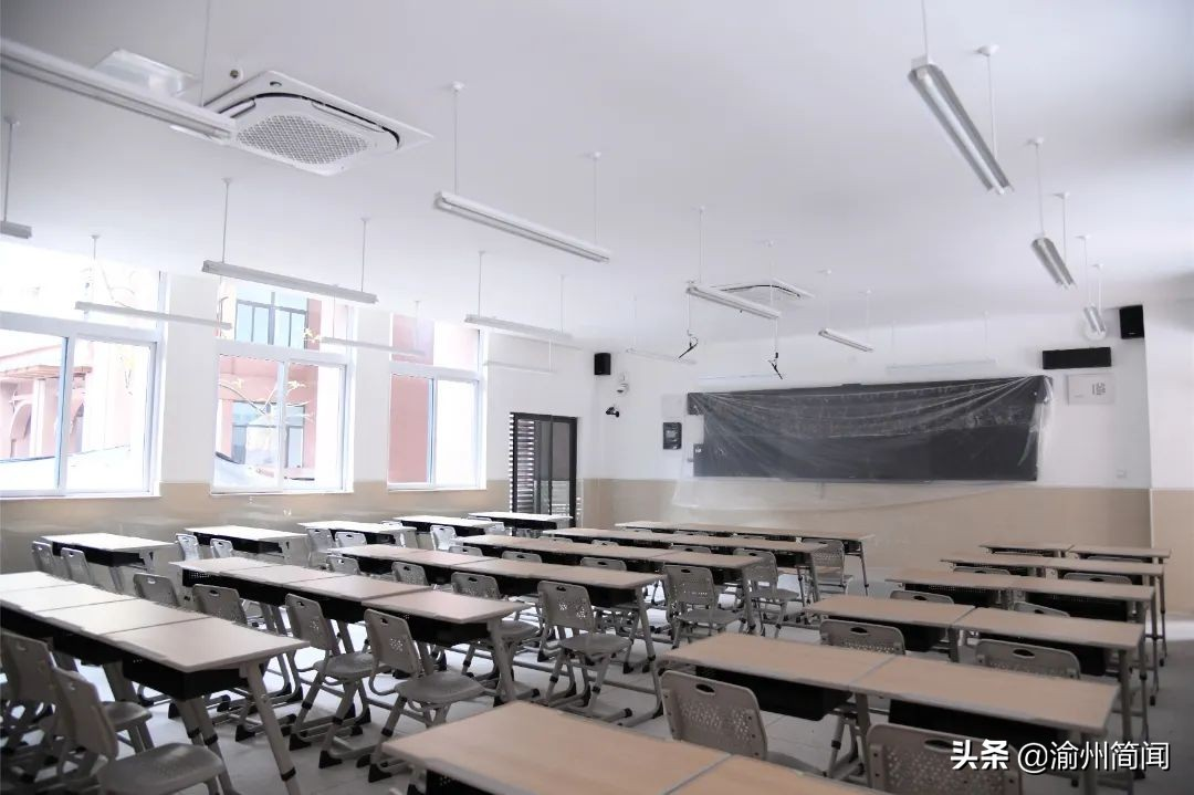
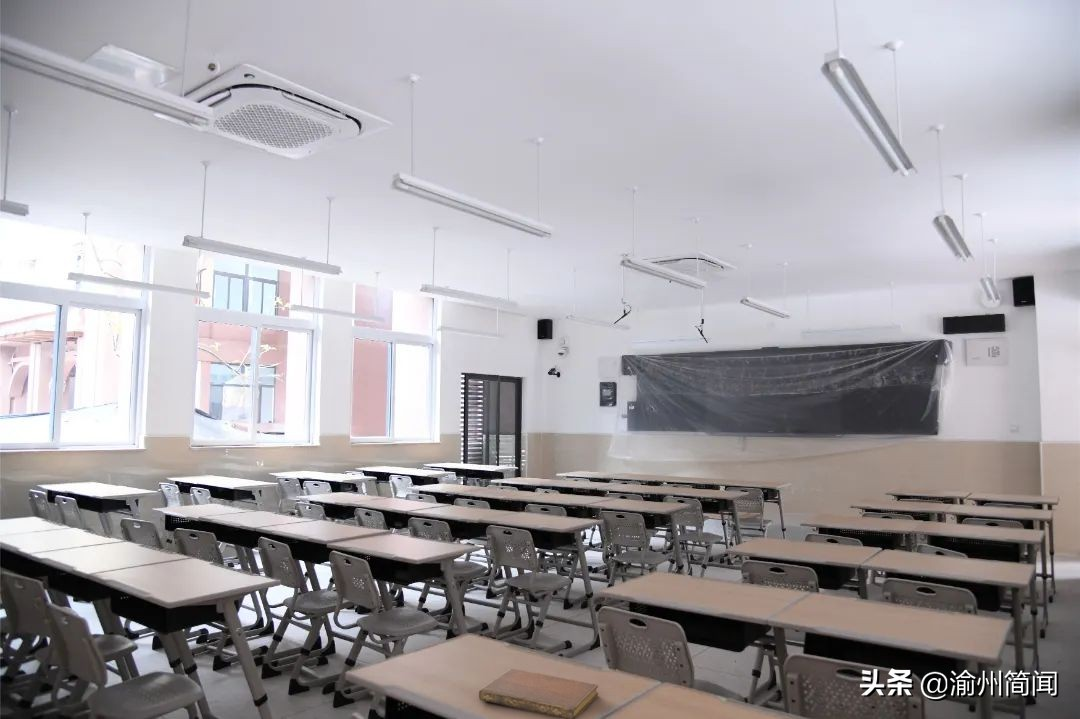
+ notebook [478,668,599,719]
